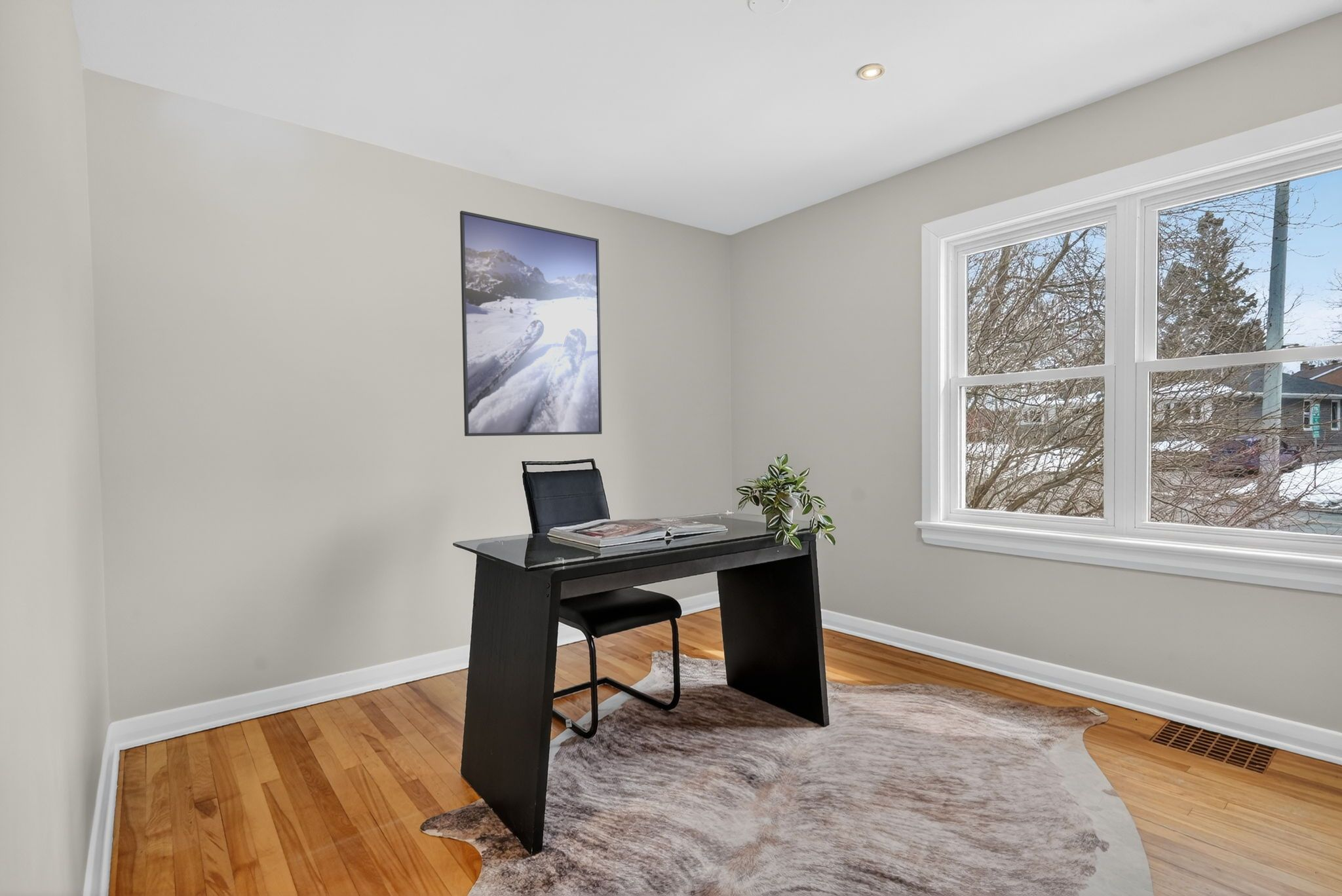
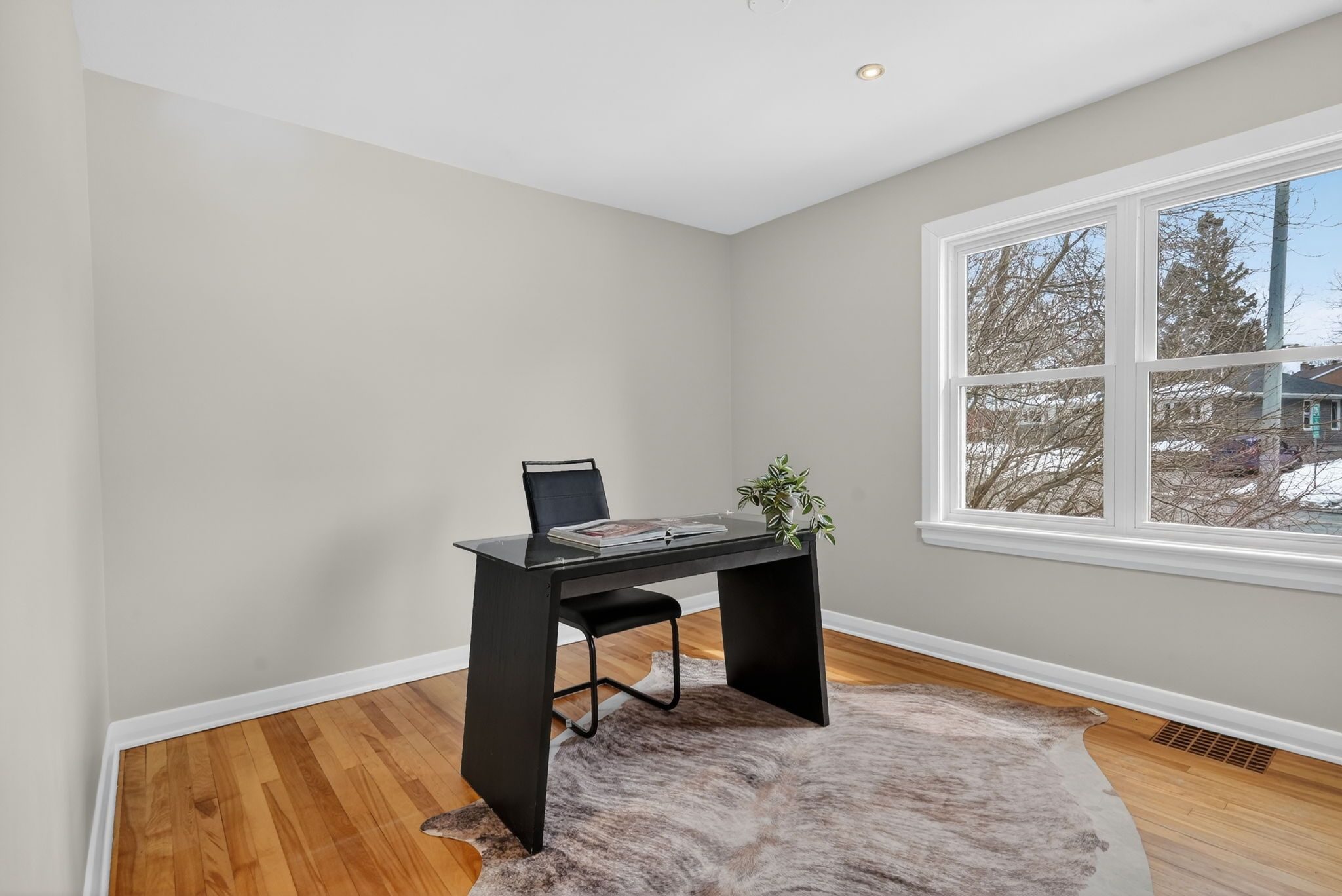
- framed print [459,210,602,437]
